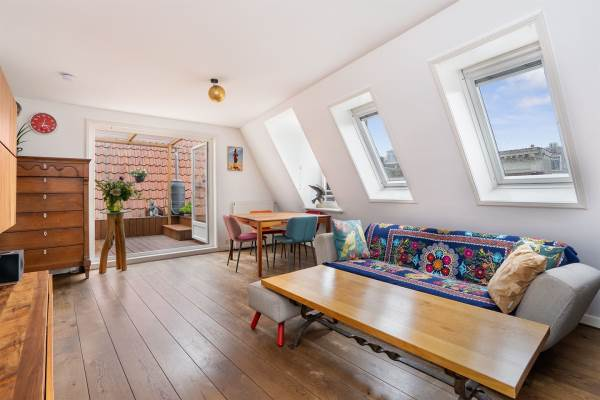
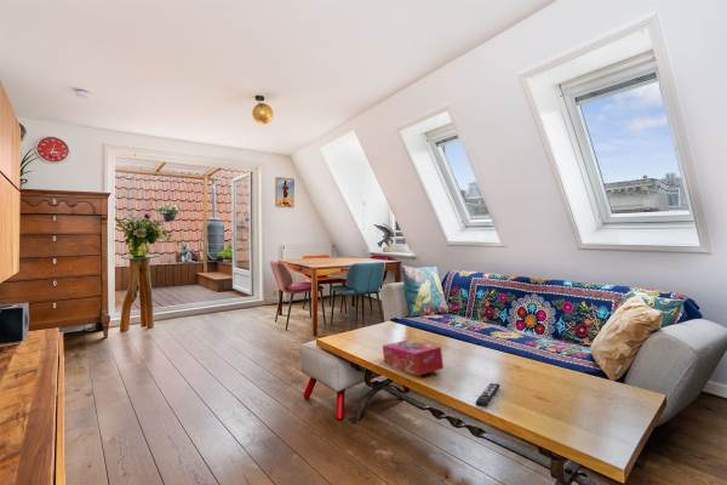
+ tissue box [382,340,445,377]
+ remote control [475,382,500,407]
